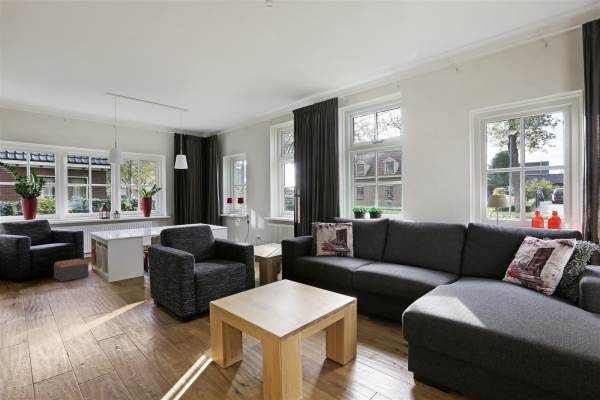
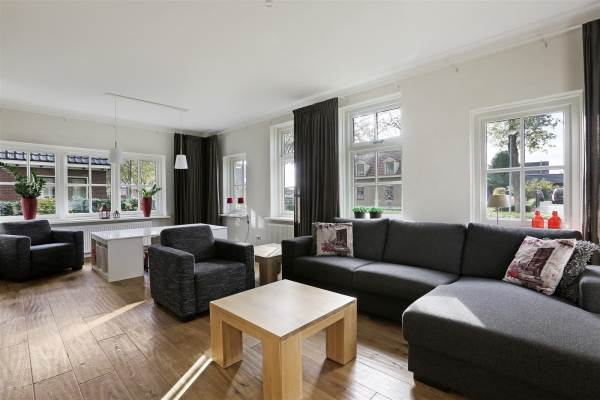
- footstool [53,258,90,283]
